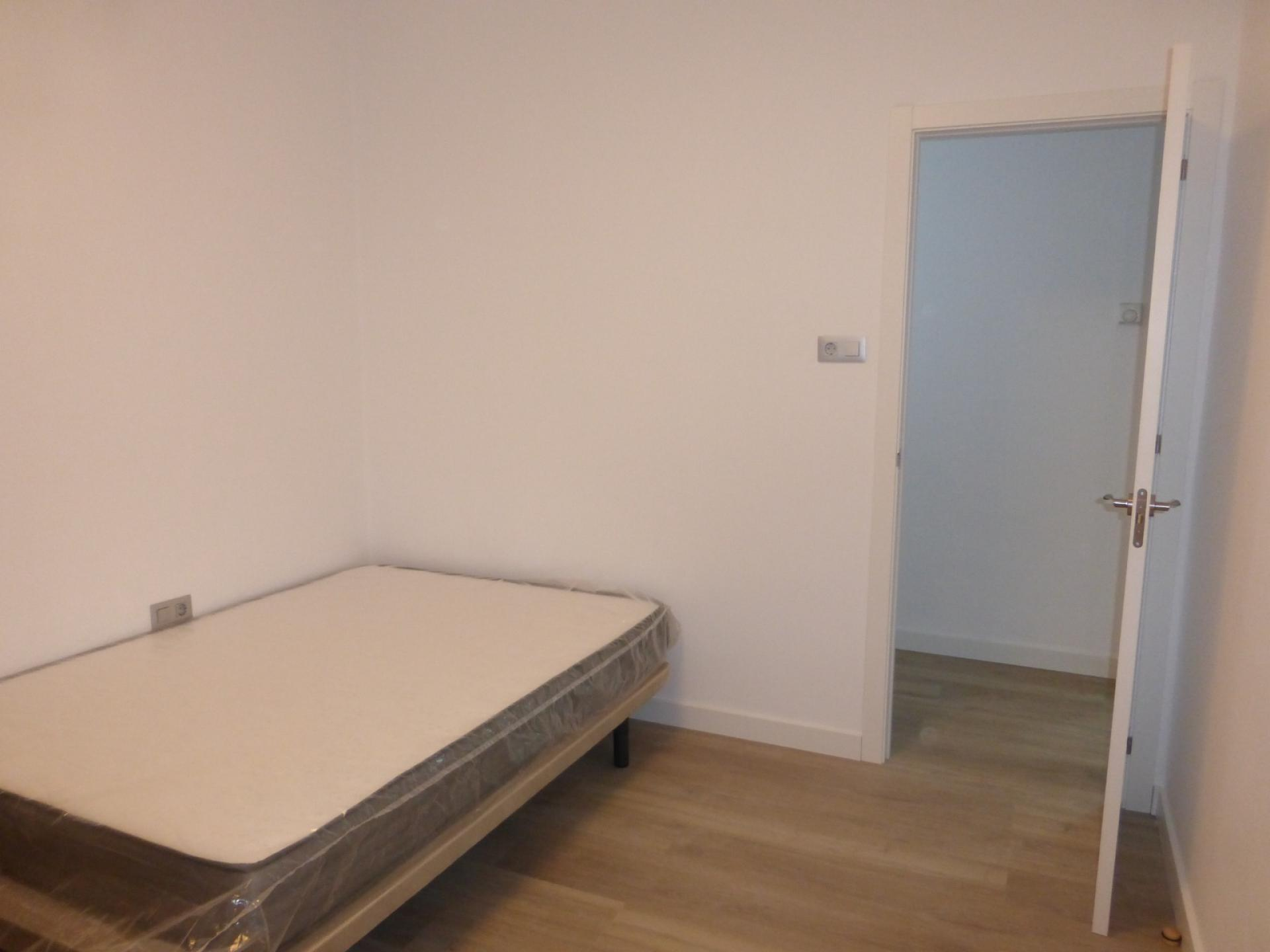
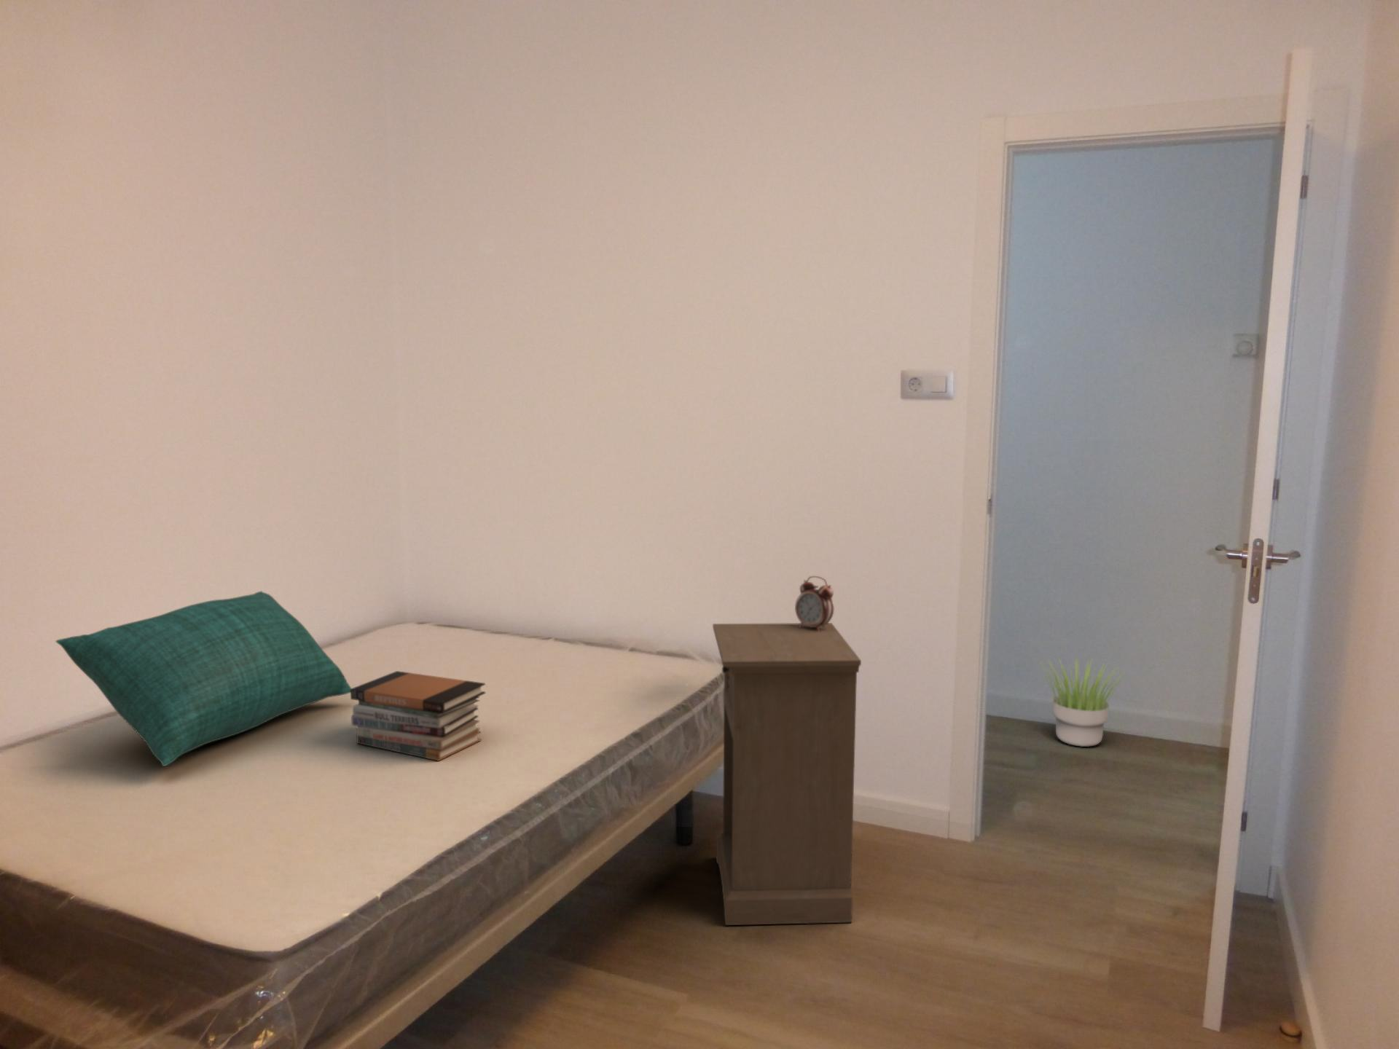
+ book stack [350,670,486,763]
+ potted plant [1038,656,1129,747]
+ cushion [55,591,351,767]
+ nightstand [712,623,863,926]
+ alarm clock [794,575,834,631]
